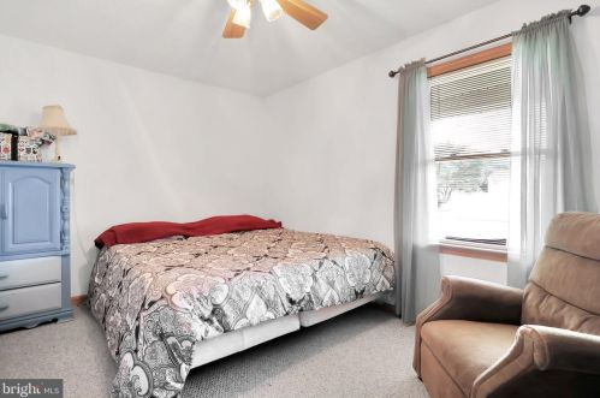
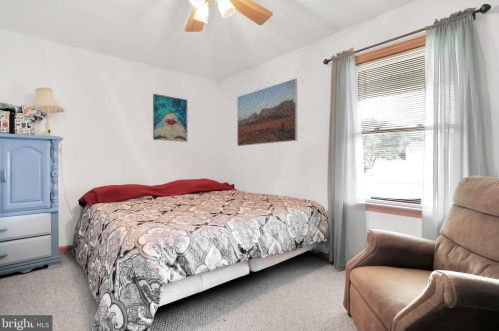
+ wall art [152,93,188,143]
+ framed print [236,77,298,147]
